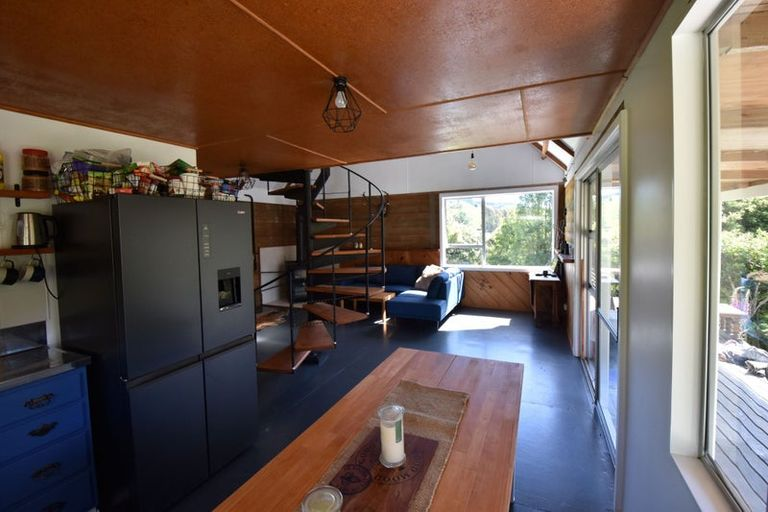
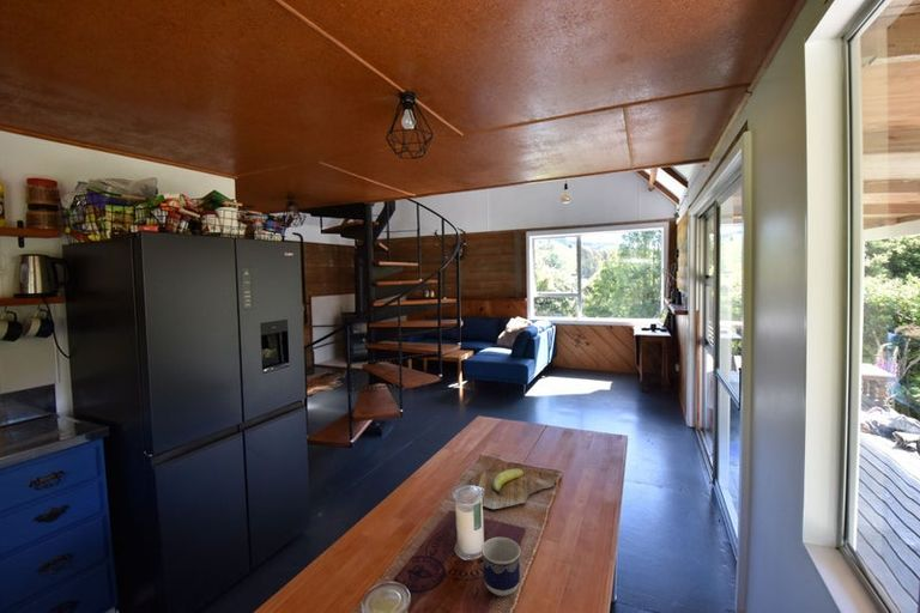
+ cup [480,536,521,597]
+ cutting board [468,461,557,510]
